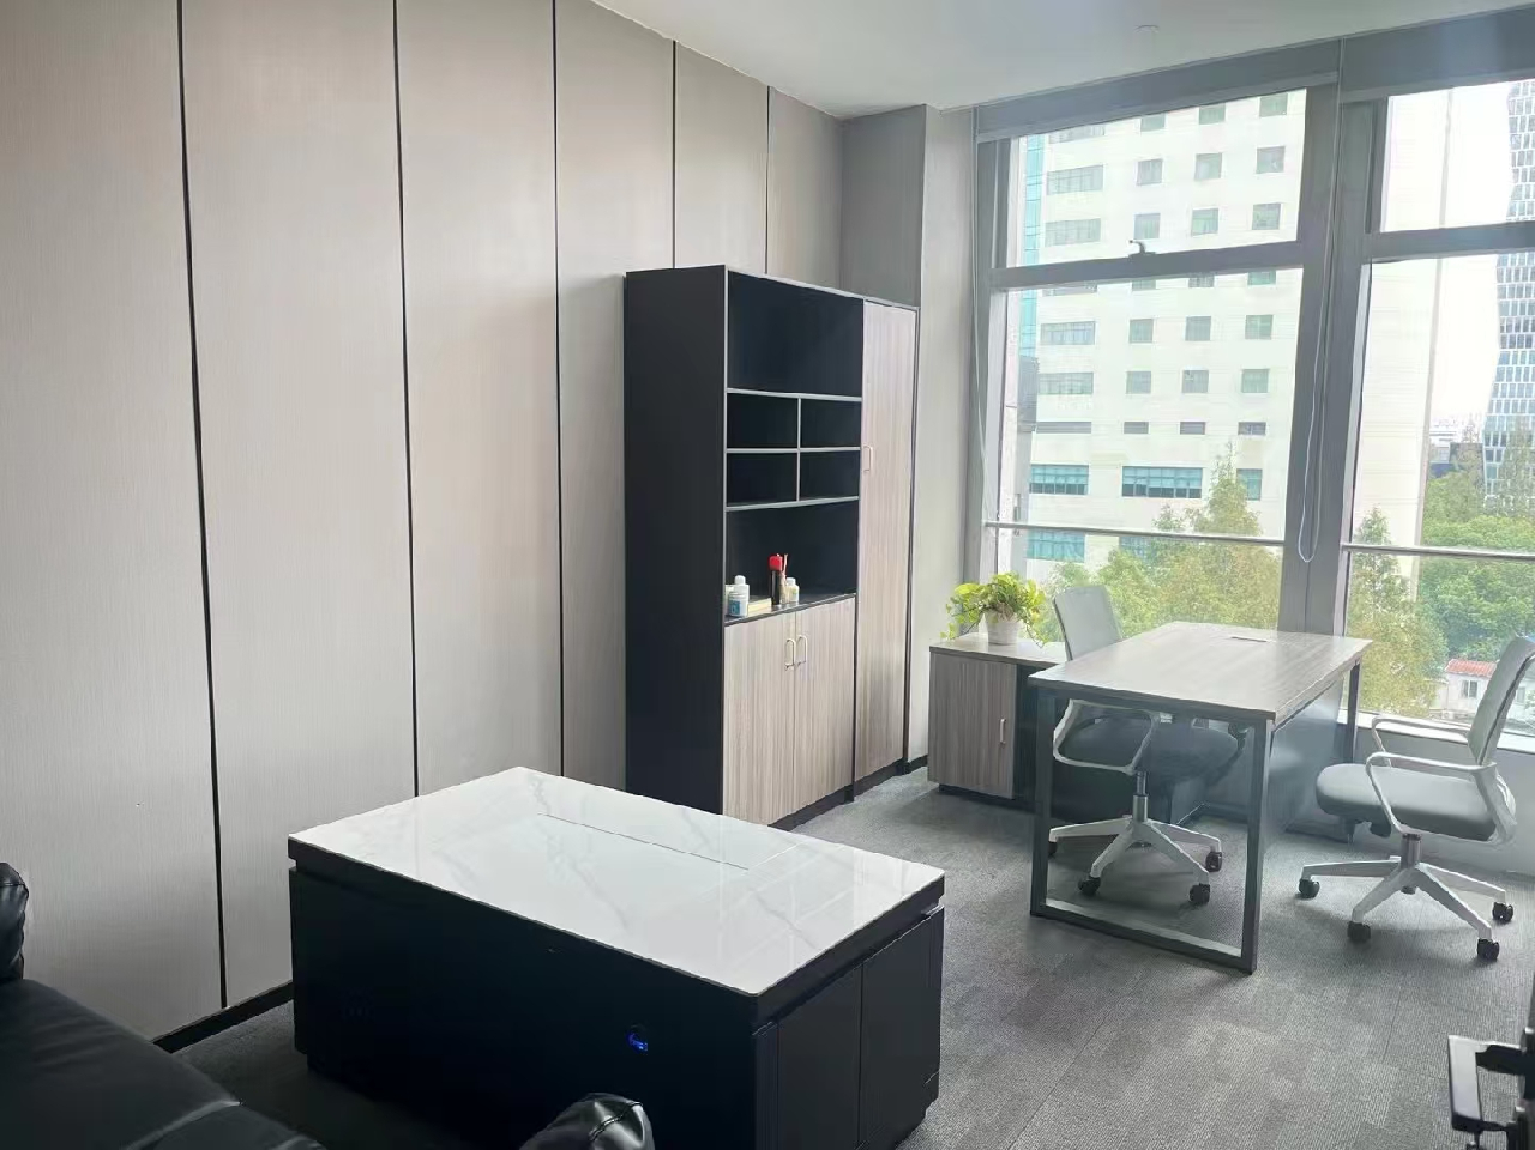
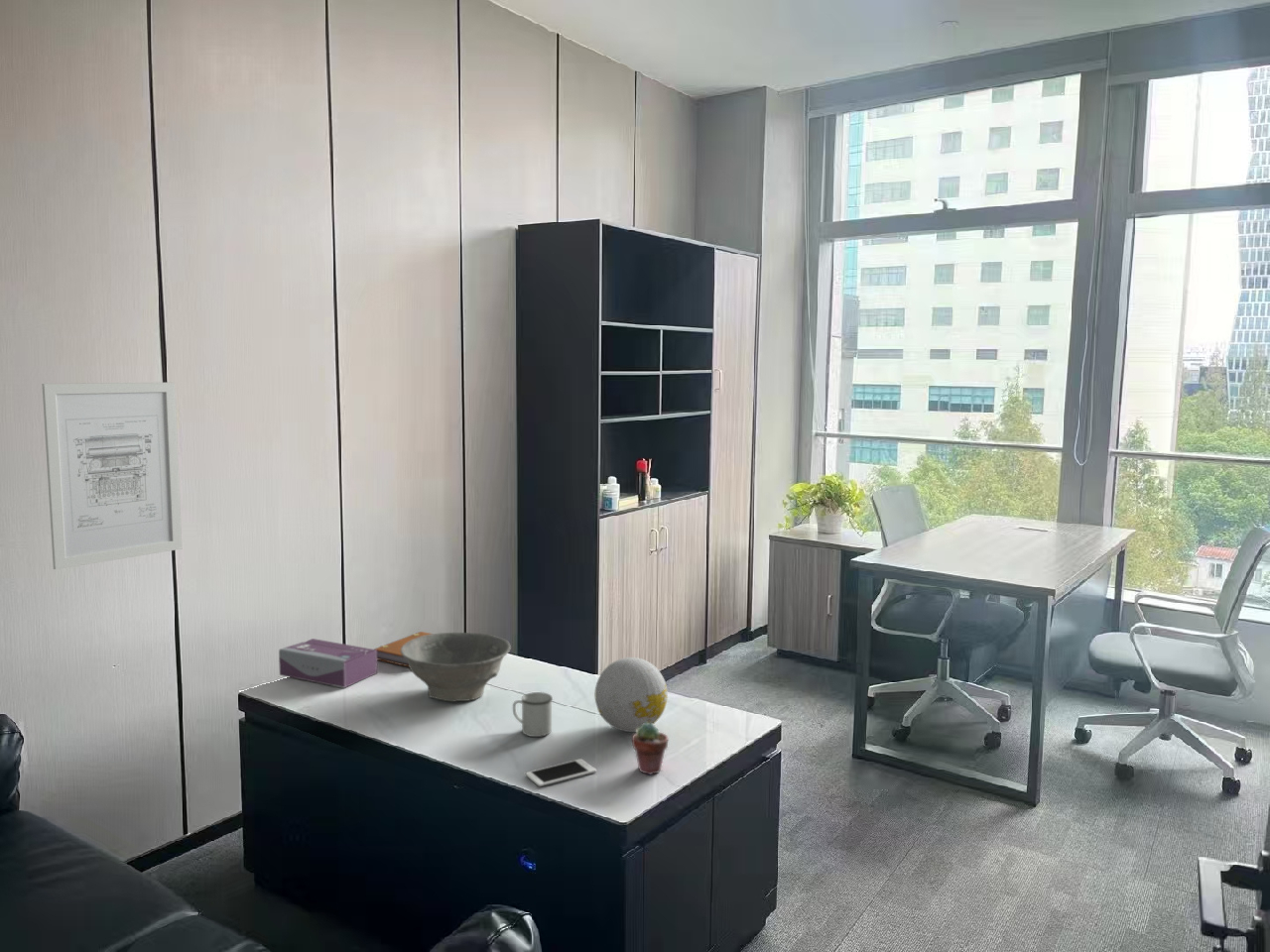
+ potted succulent [631,723,669,775]
+ tissue box [278,638,378,689]
+ bowl [401,632,512,702]
+ mug [512,691,554,738]
+ decorative ball [594,656,669,733]
+ notebook [373,631,432,668]
+ cell phone [525,758,597,787]
+ wall art [41,382,184,570]
